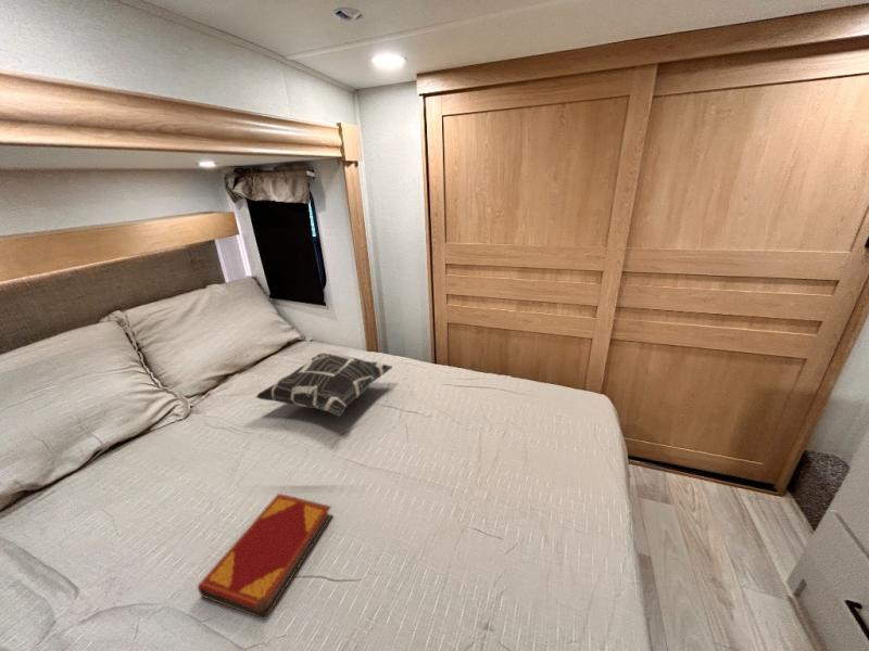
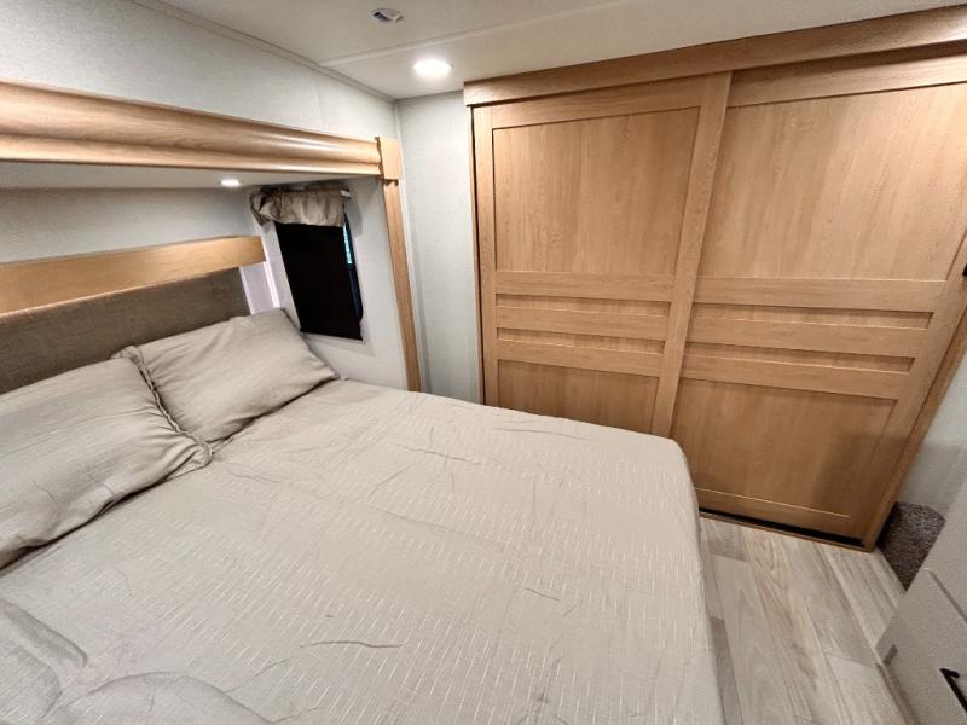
- decorative pillow [254,353,393,418]
- hardback book [197,493,333,621]
